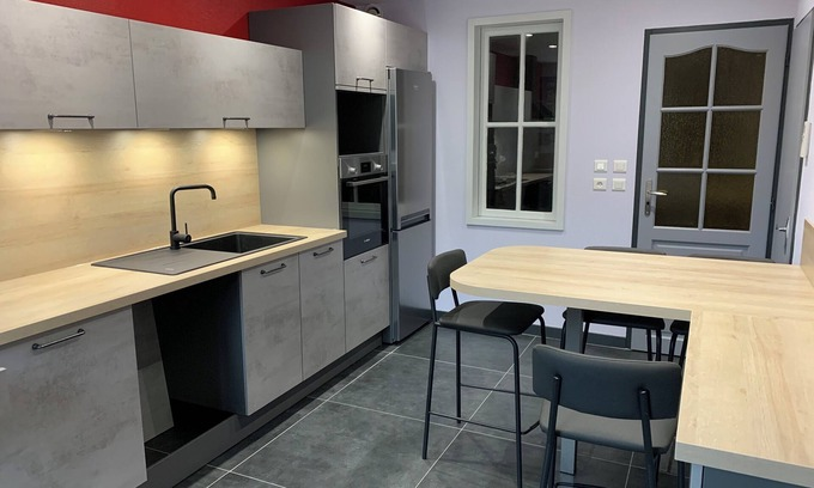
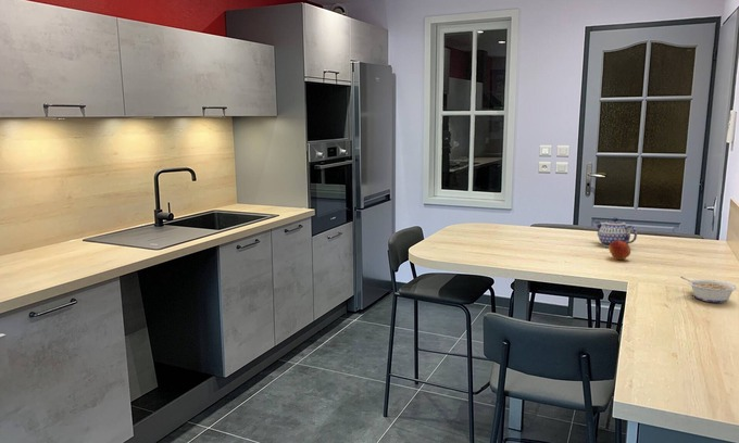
+ legume [679,276,738,303]
+ teapot [593,216,638,248]
+ fruit [608,241,631,261]
